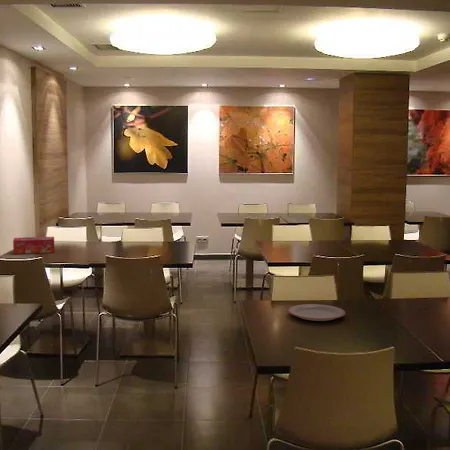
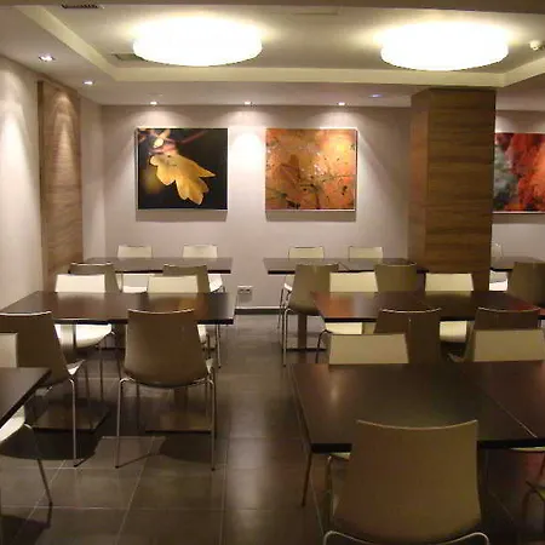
- plate [287,303,346,322]
- tissue box [12,236,56,255]
